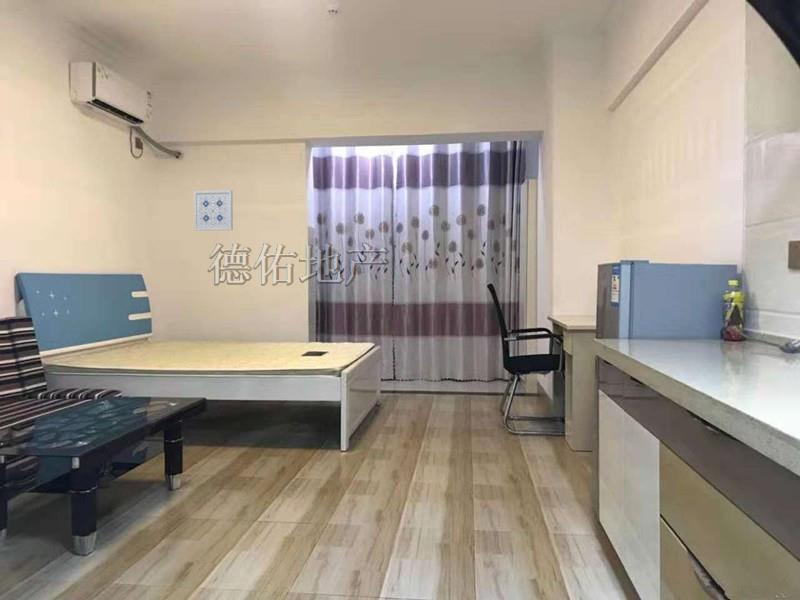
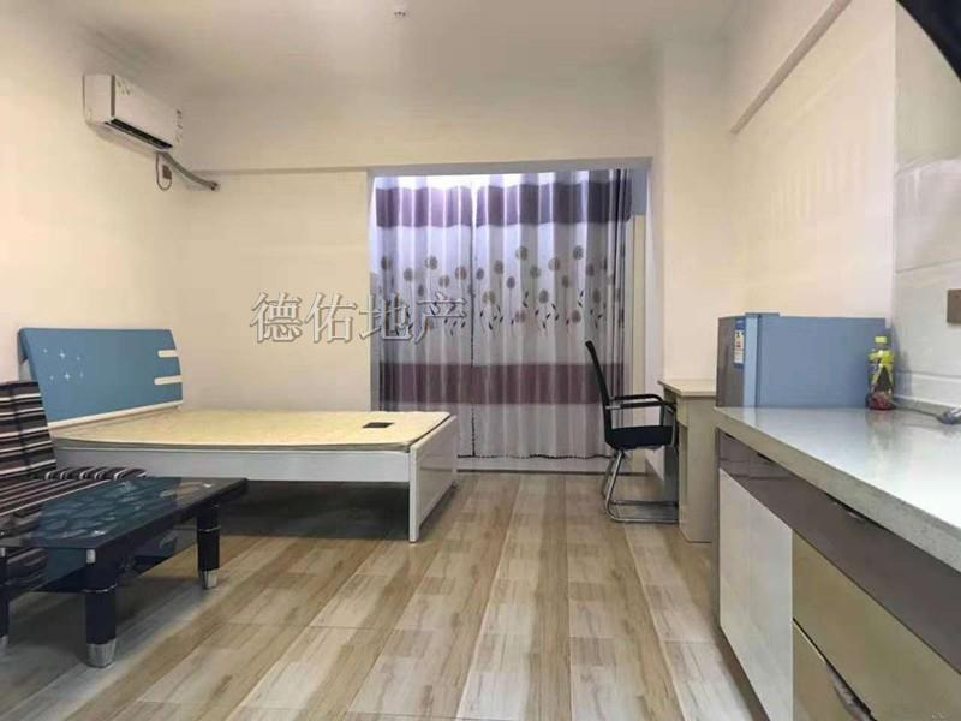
- wall art [193,189,234,232]
